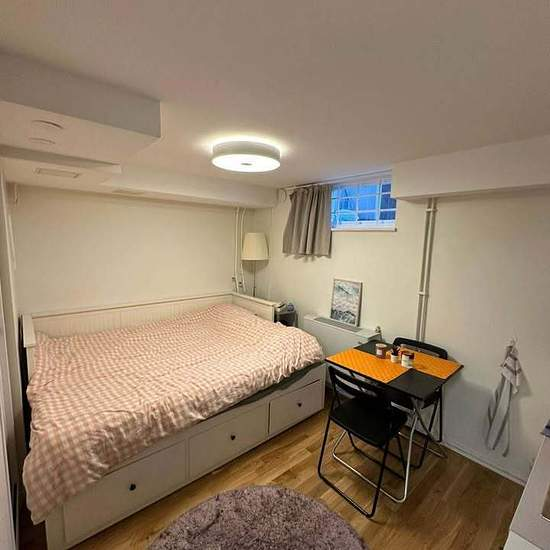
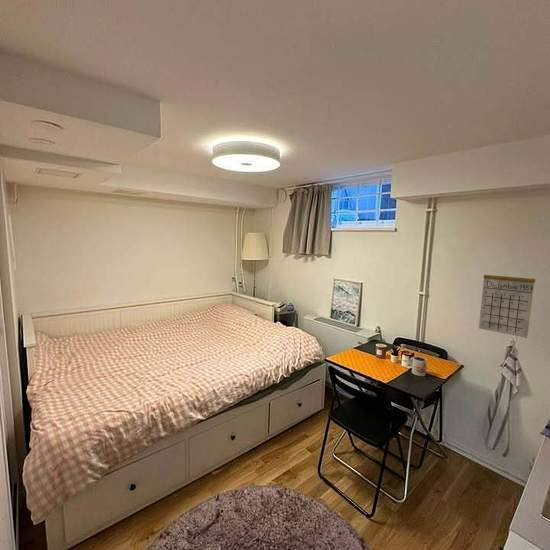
+ calendar [478,262,536,339]
+ mug [409,355,428,377]
